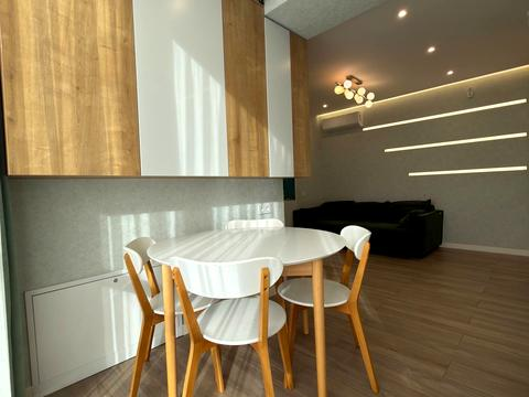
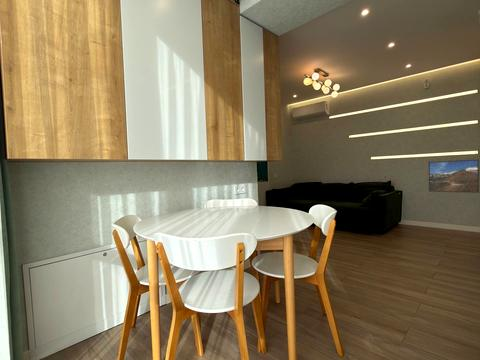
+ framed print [428,158,480,194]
